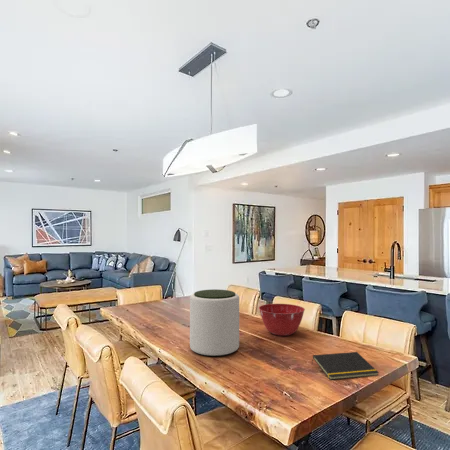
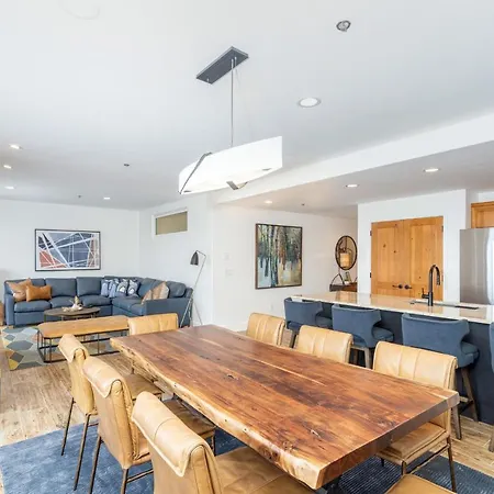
- plant pot [189,288,240,357]
- mixing bowl [258,303,306,337]
- notepad [311,351,380,381]
